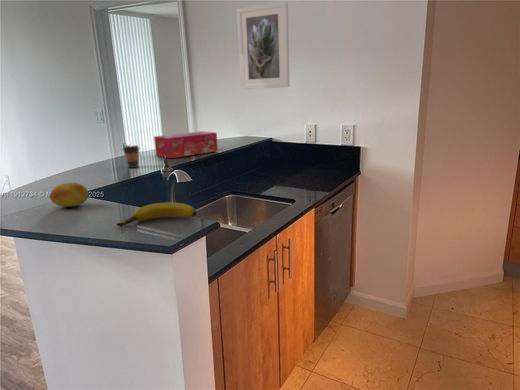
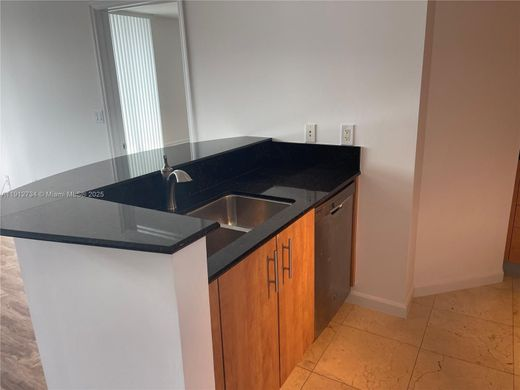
- coffee cup [121,143,141,169]
- fruit [49,181,90,208]
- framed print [236,1,290,90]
- banana [115,201,198,227]
- tissue box [153,130,219,159]
